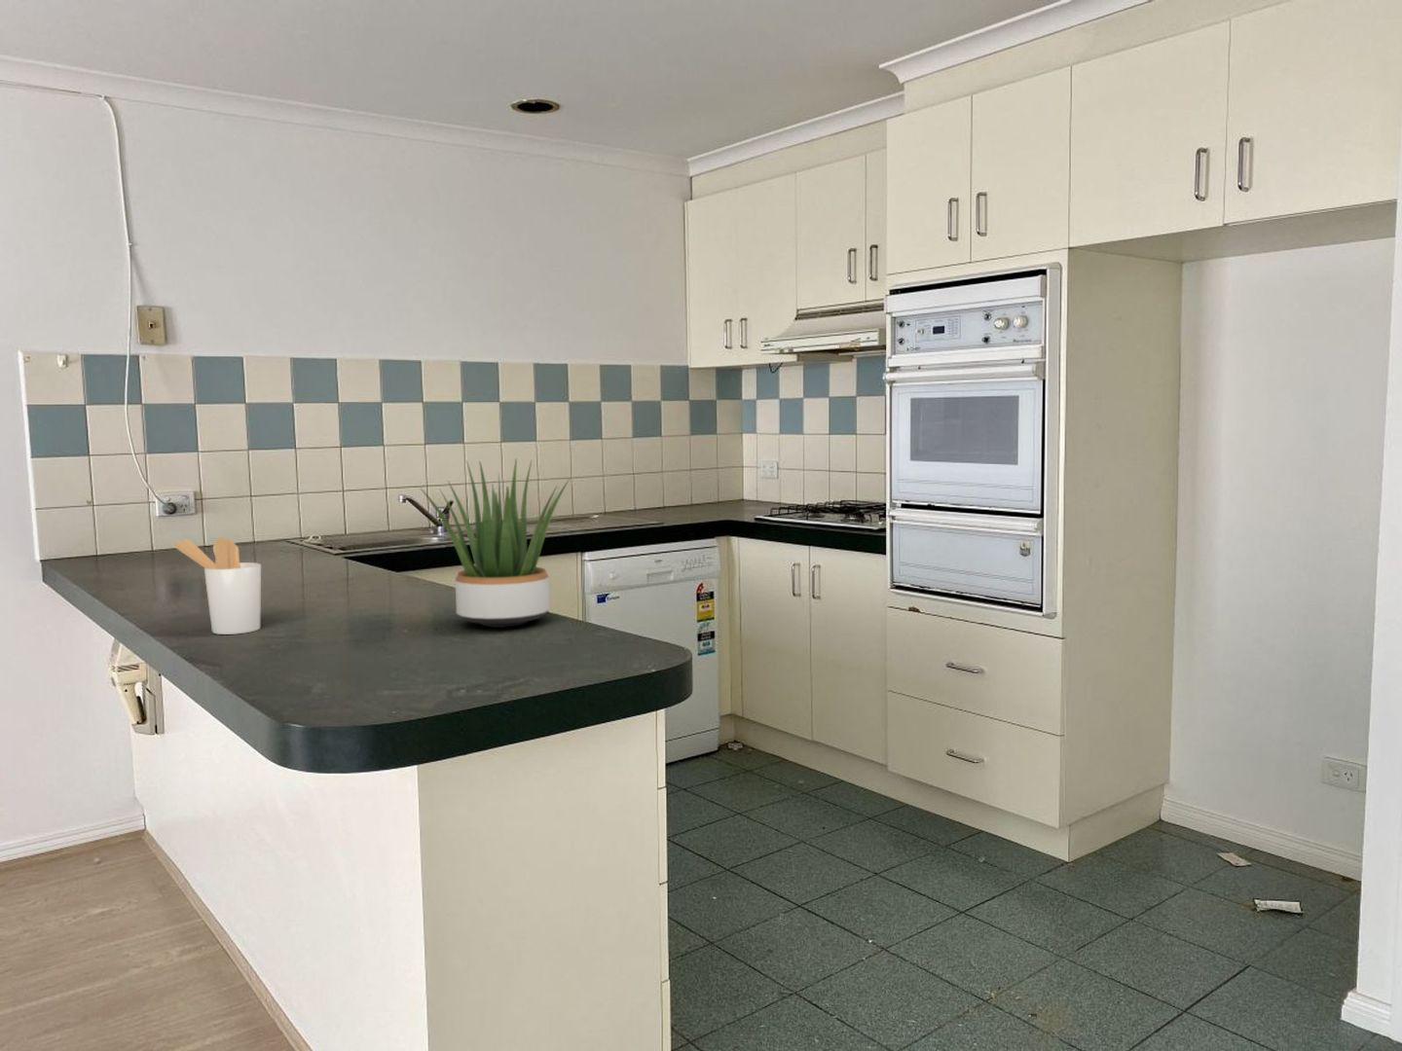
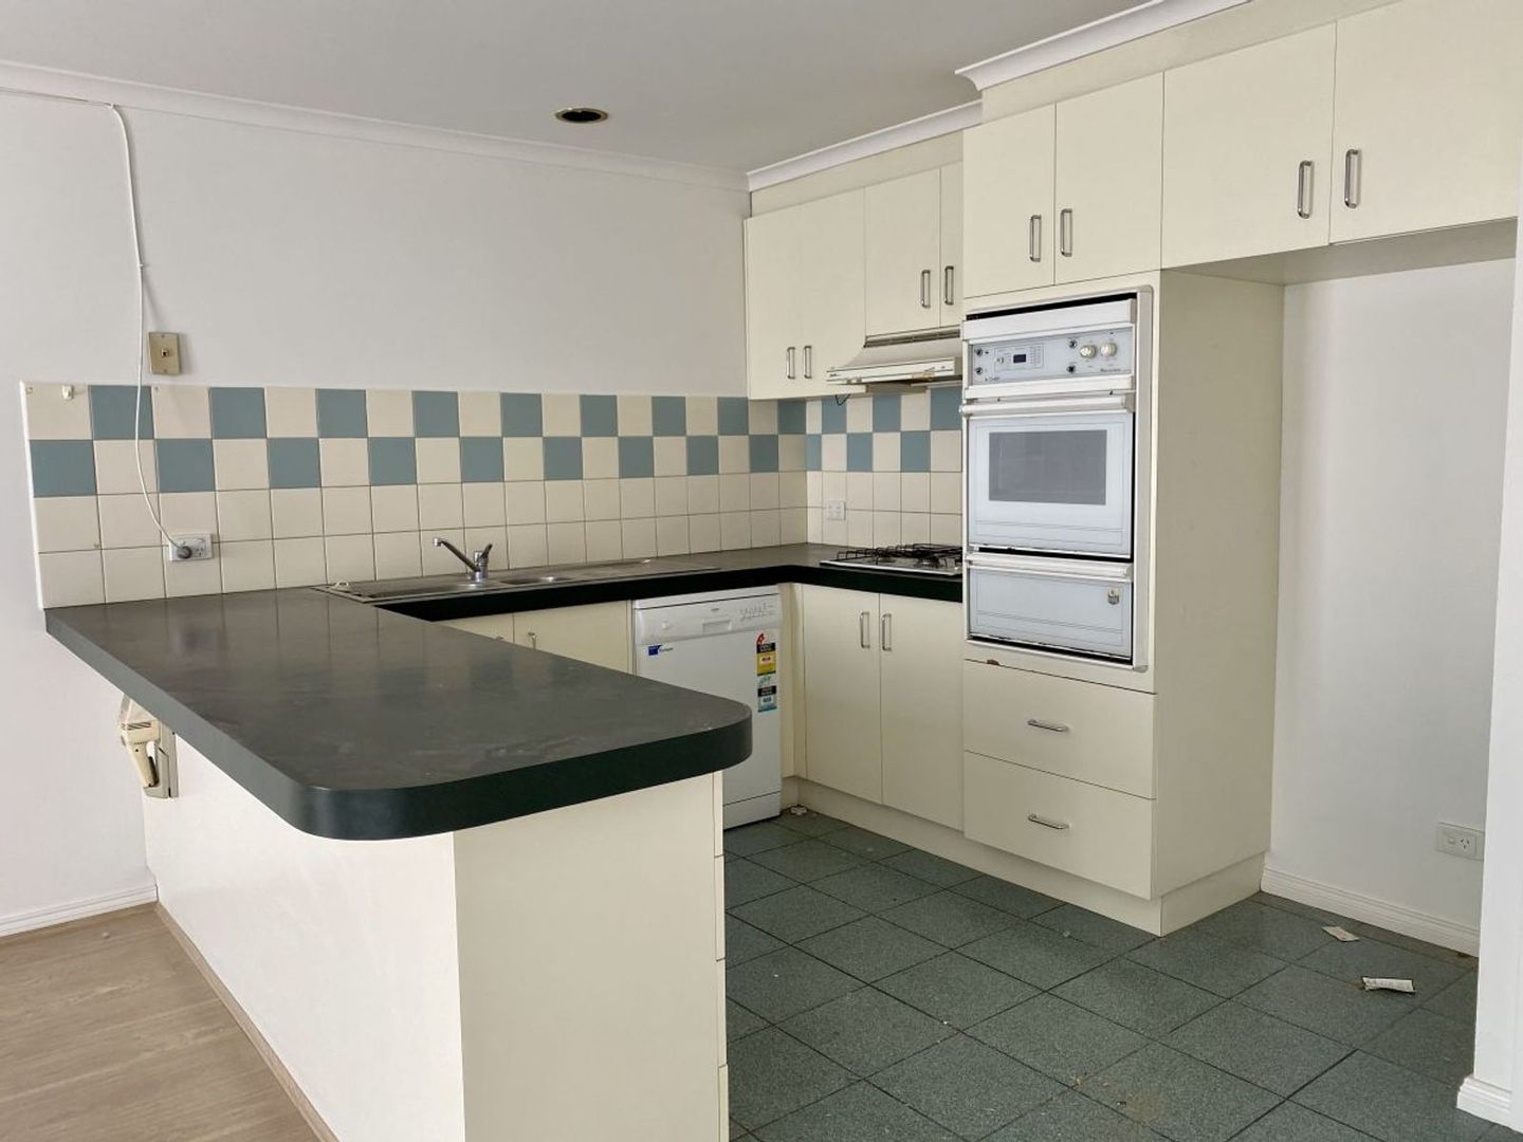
- utensil holder [170,537,262,636]
- potted plant [418,458,571,628]
